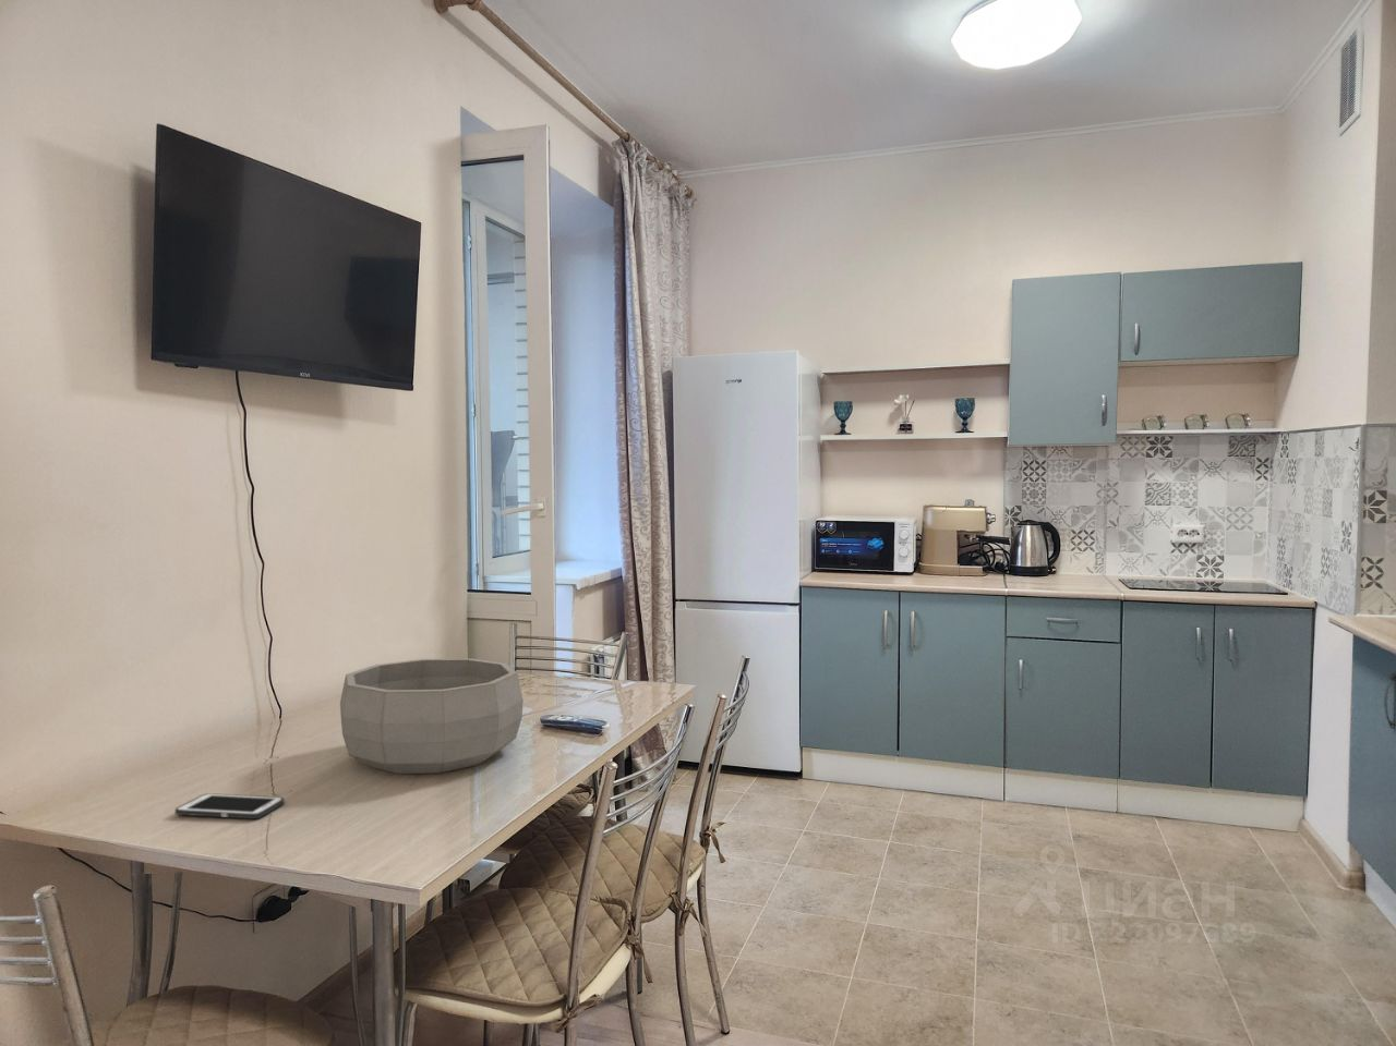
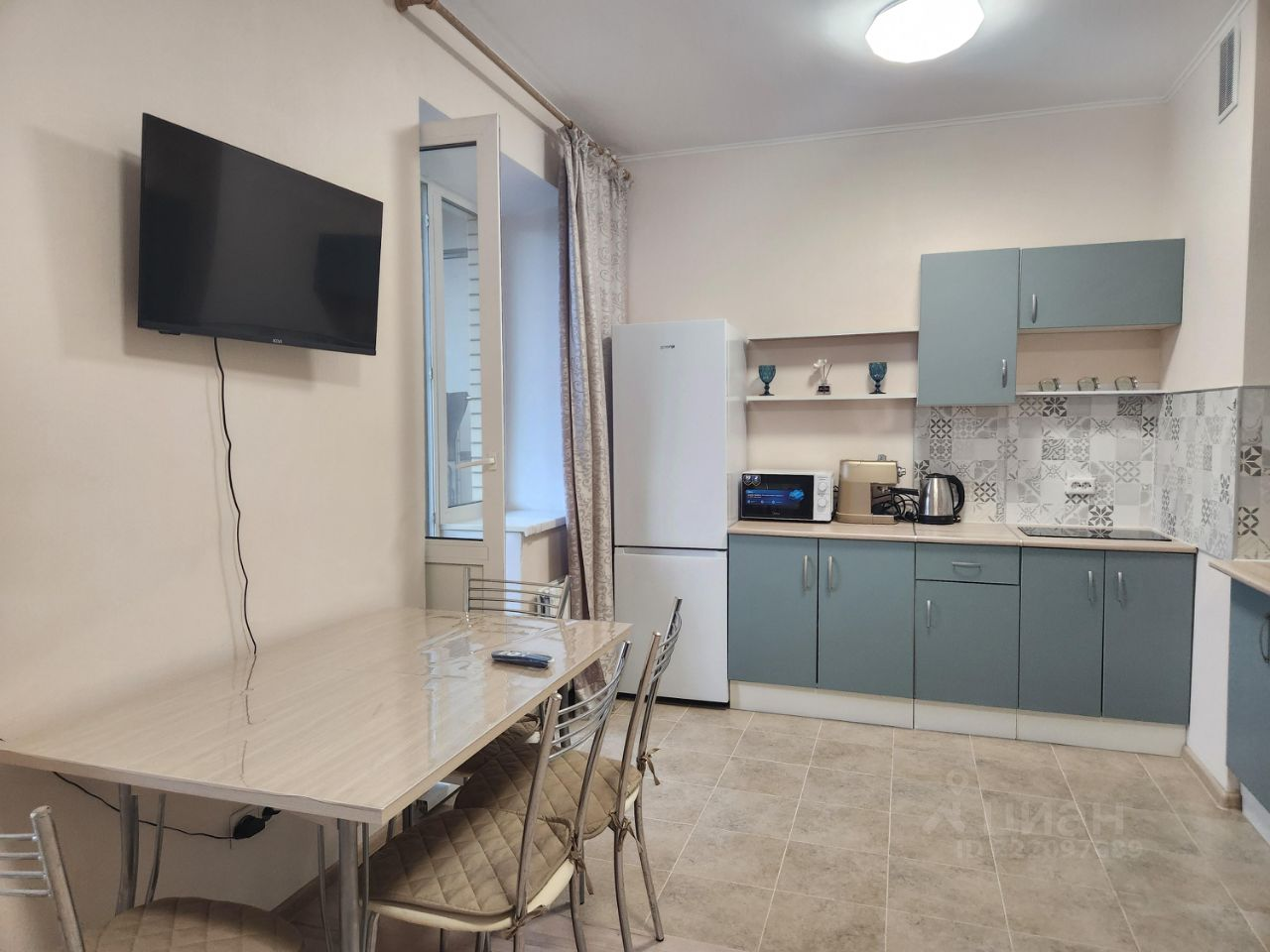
- cell phone [175,792,285,820]
- decorative bowl [340,657,524,775]
